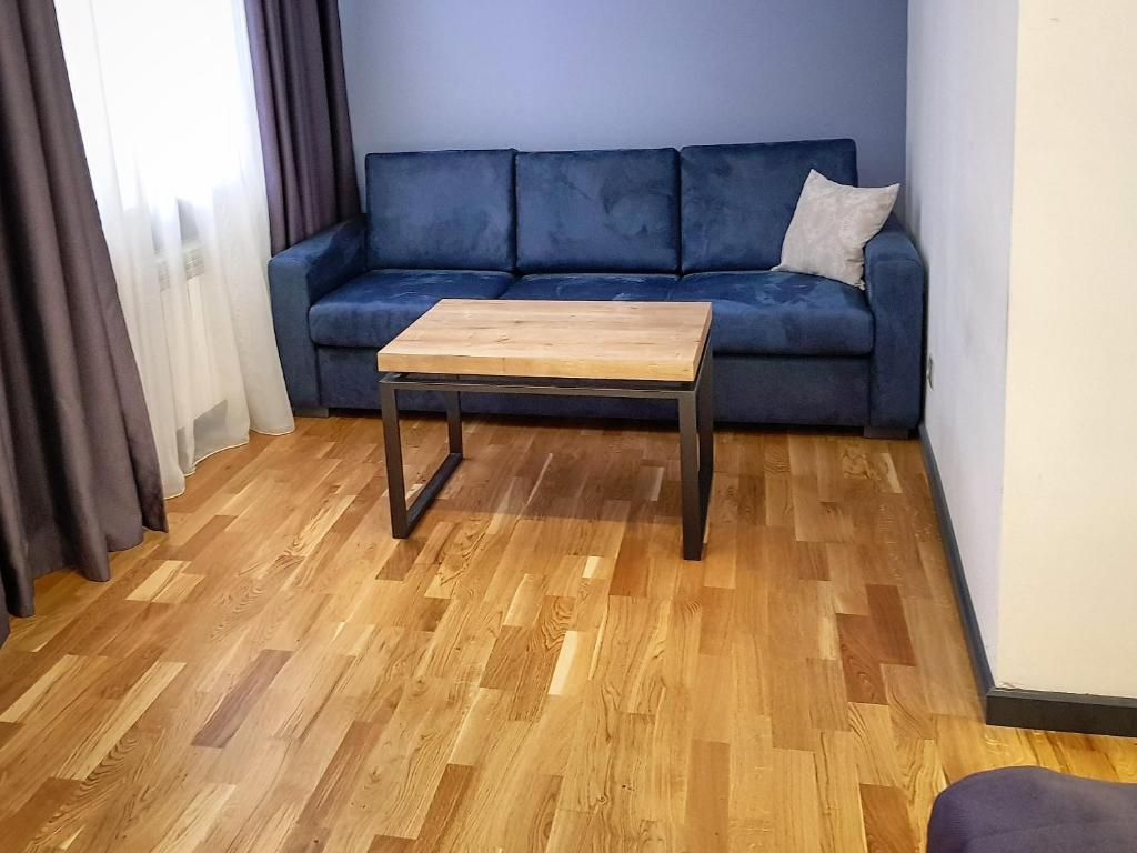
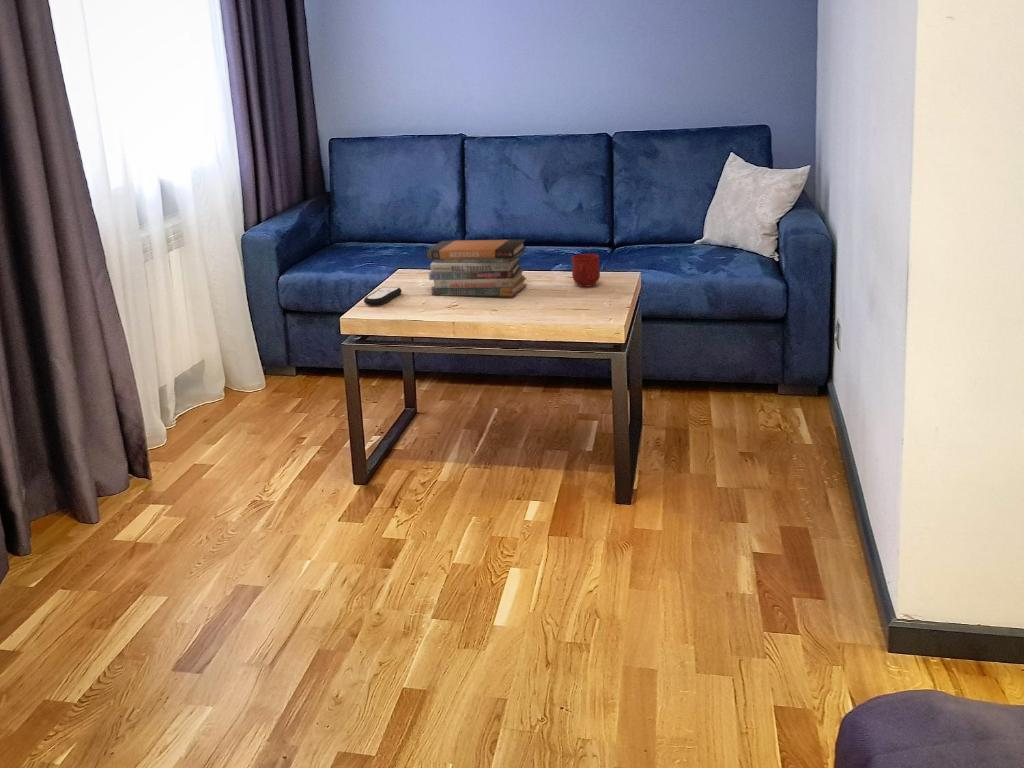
+ book stack [425,238,528,297]
+ remote control [363,286,403,306]
+ mug [571,253,601,288]
